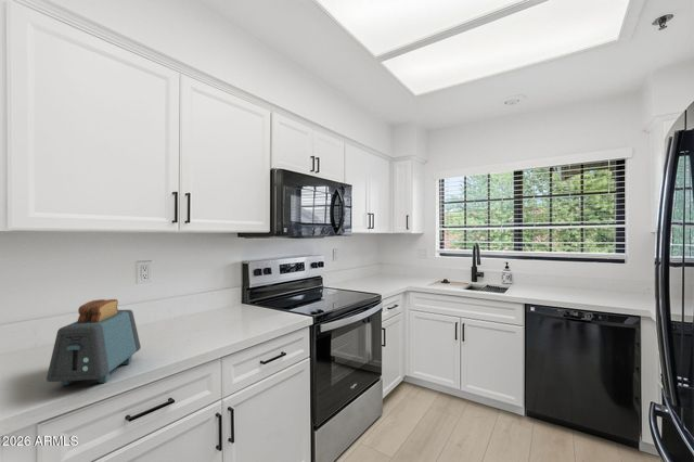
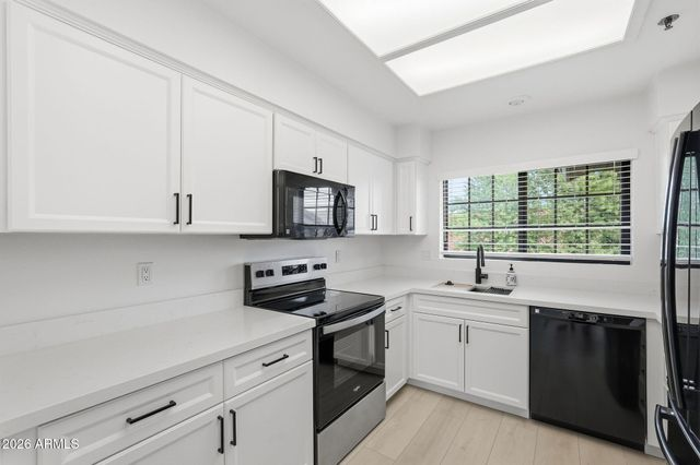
- toaster [46,298,142,386]
